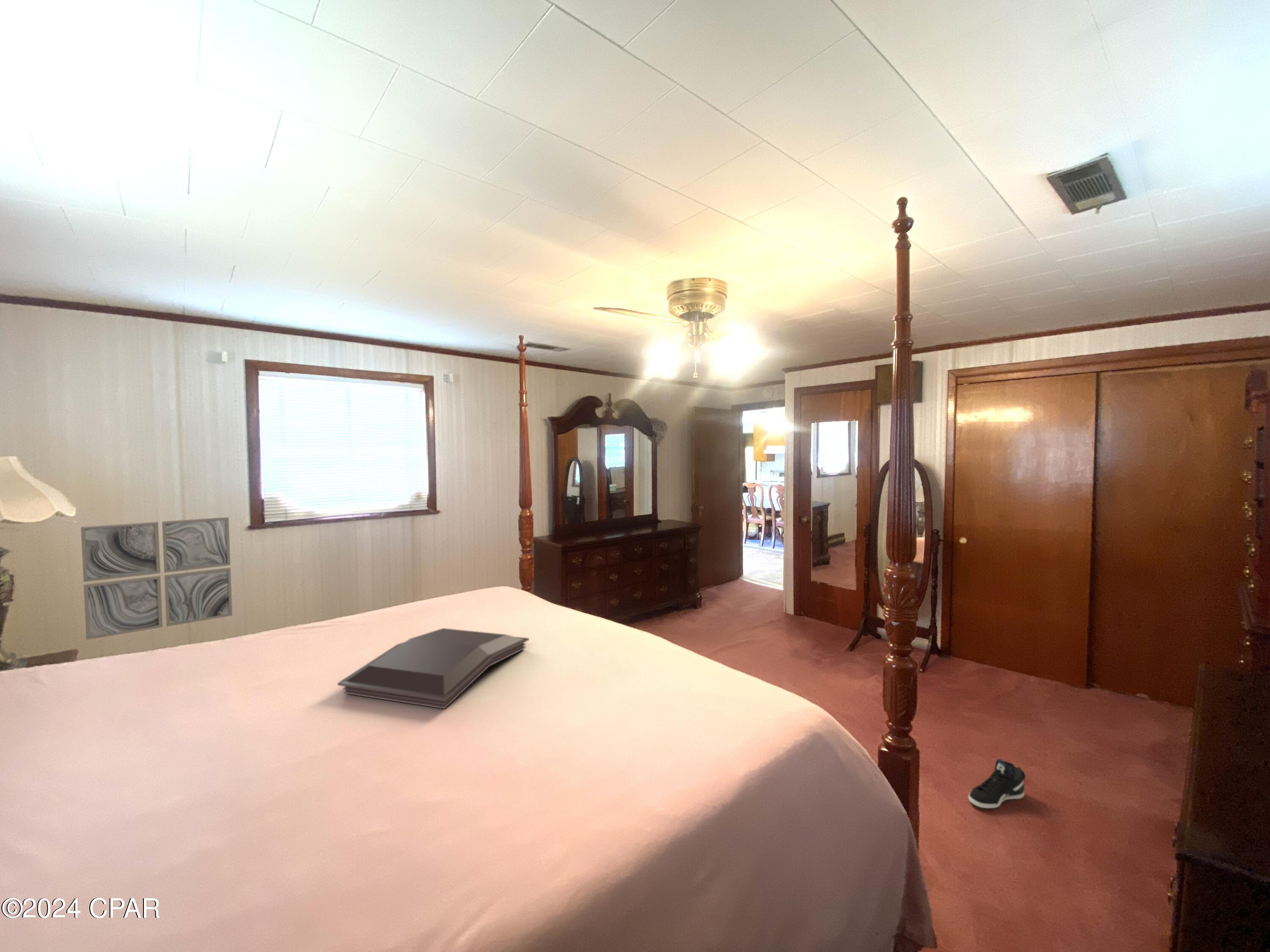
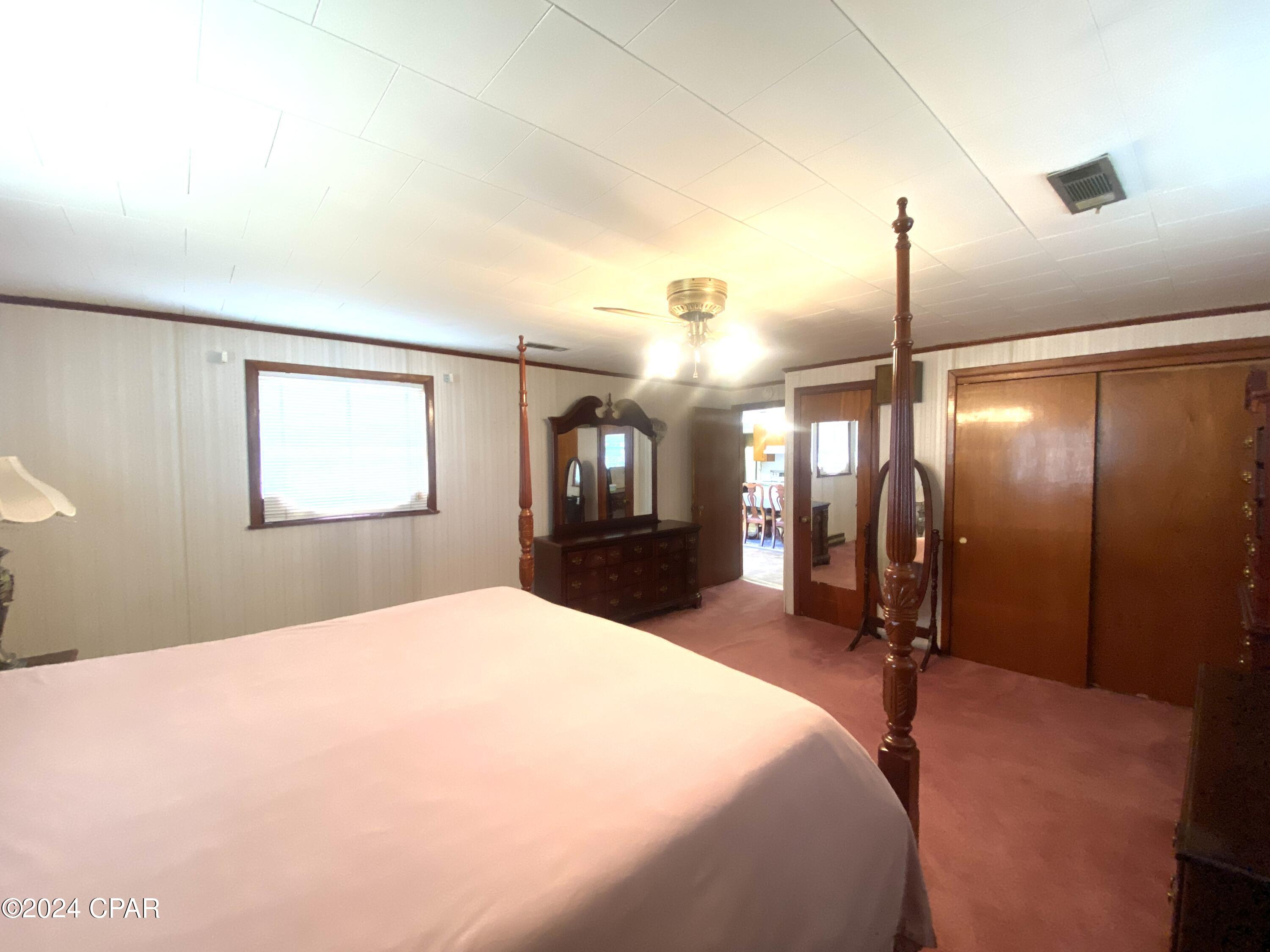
- serving tray [337,628,530,709]
- wall art [80,517,233,640]
- sneaker [968,759,1026,809]
